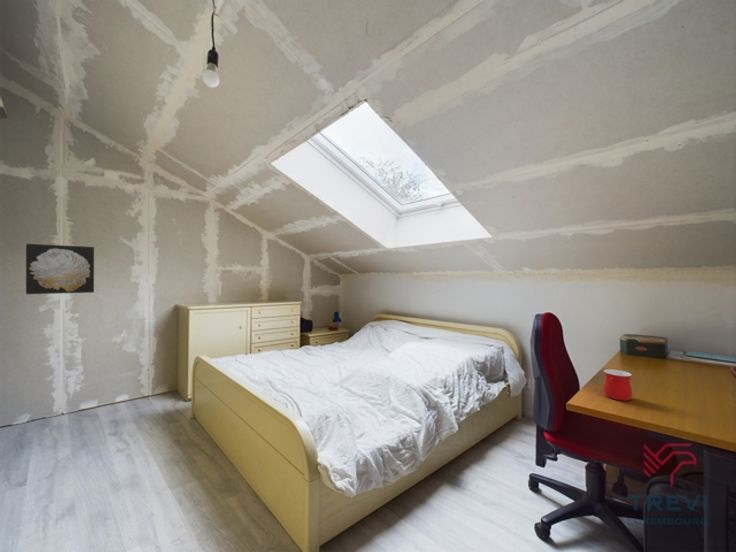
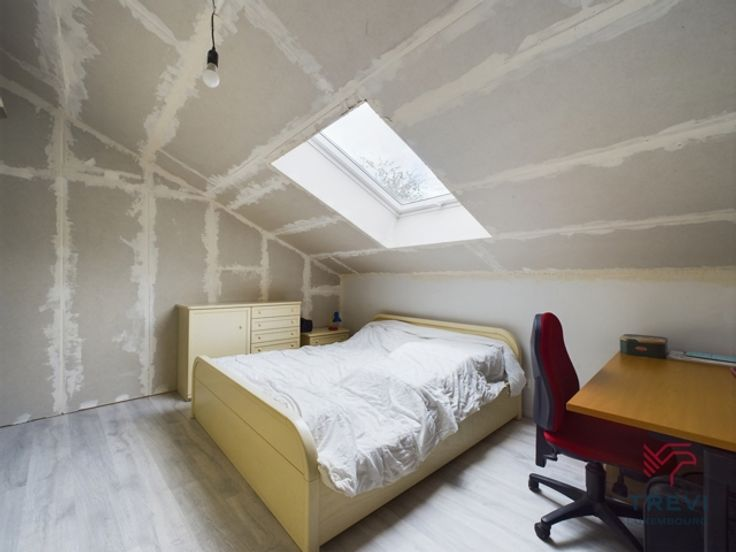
- mug [603,368,633,402]
- wall art [25,243,95,295]
